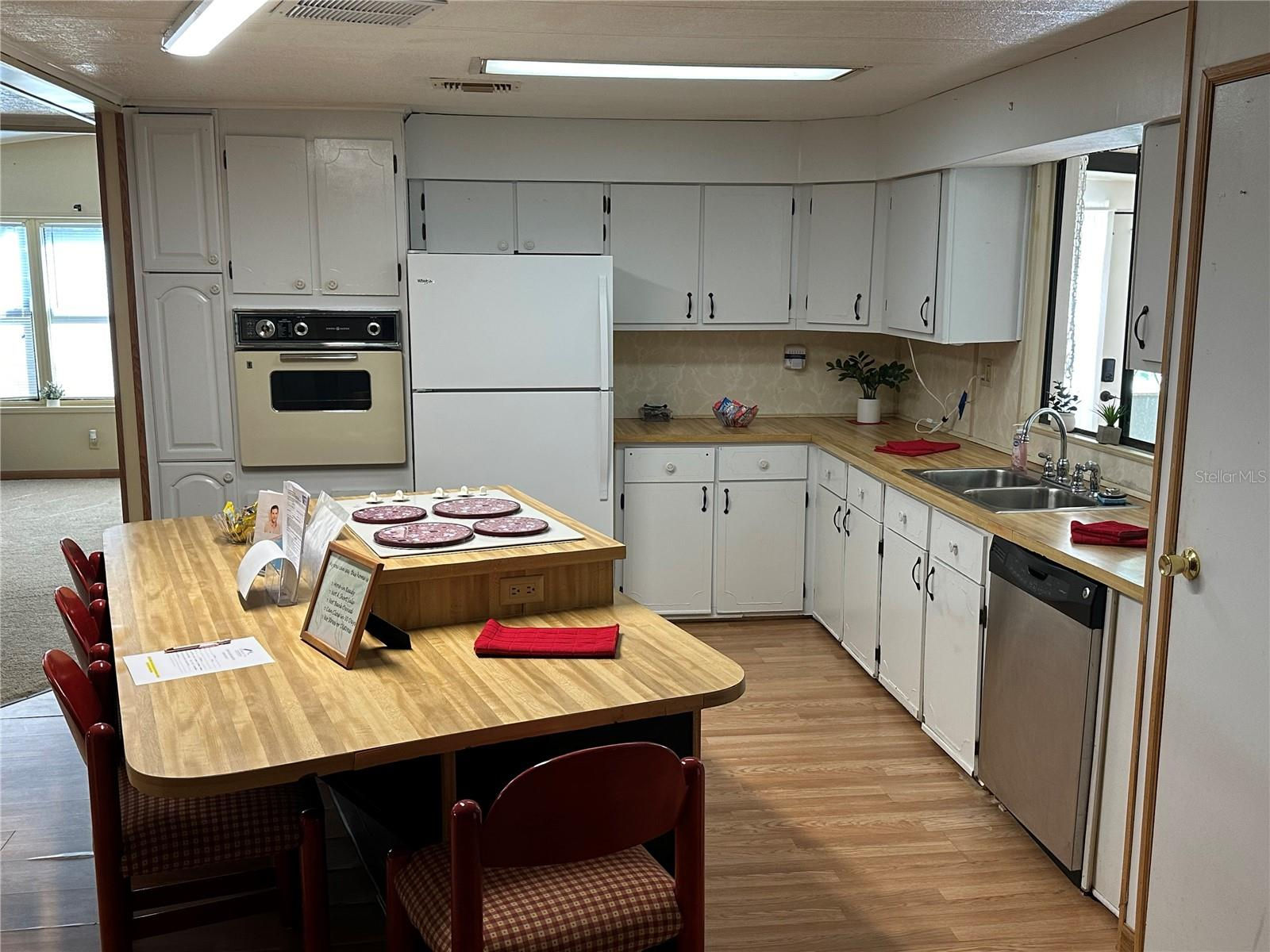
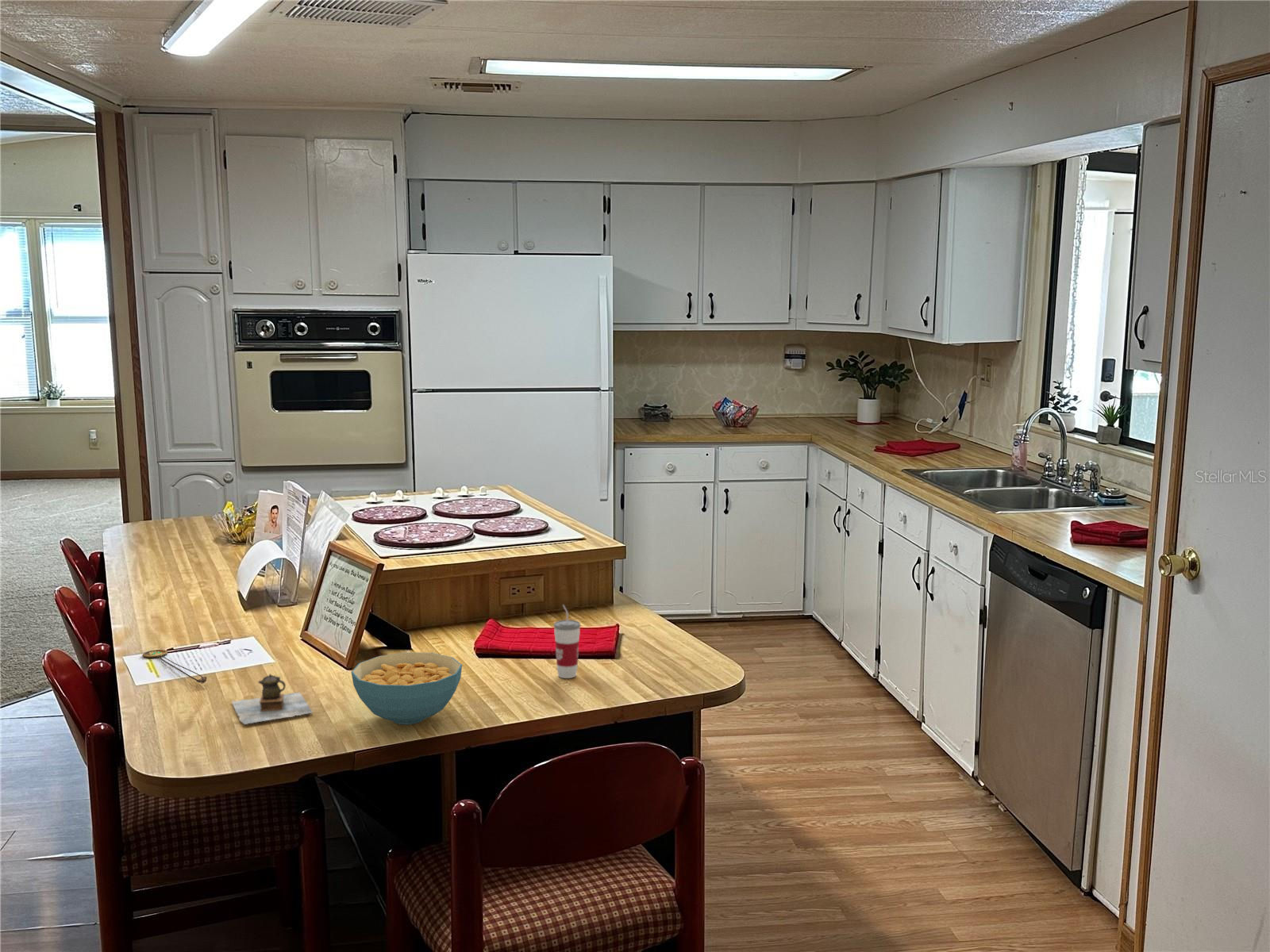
+ pendant necklace [142,649,207,685]
+ cereal bowl [351,651,463,725]
+ teapot [231,673,314,725]
+ cup [553,604,581,679]
